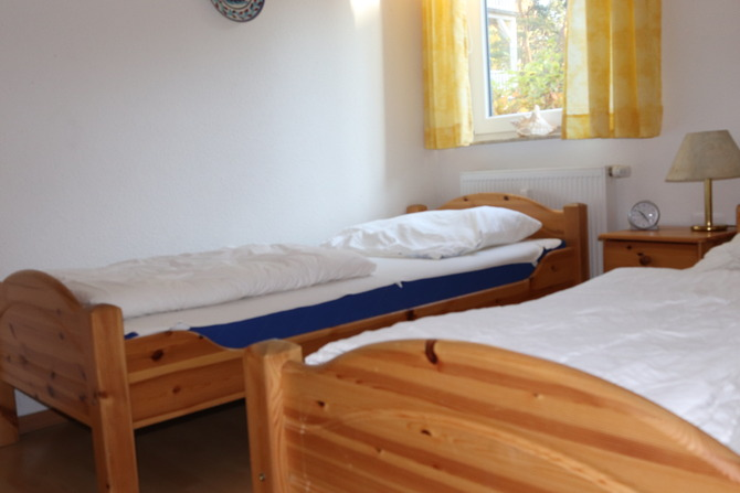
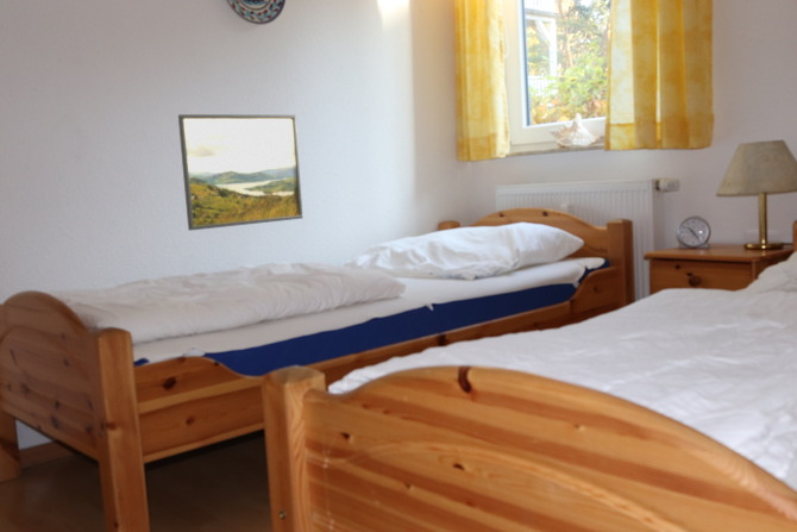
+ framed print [177,113,305,232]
